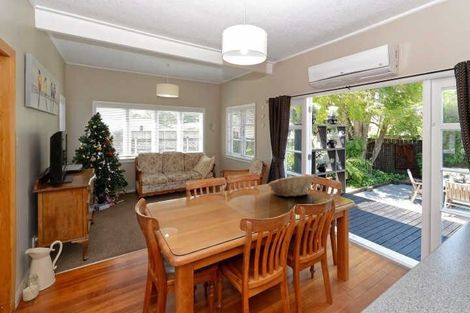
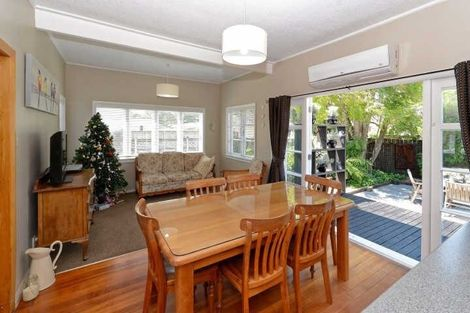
- fruit basket [267,174,315,197]
